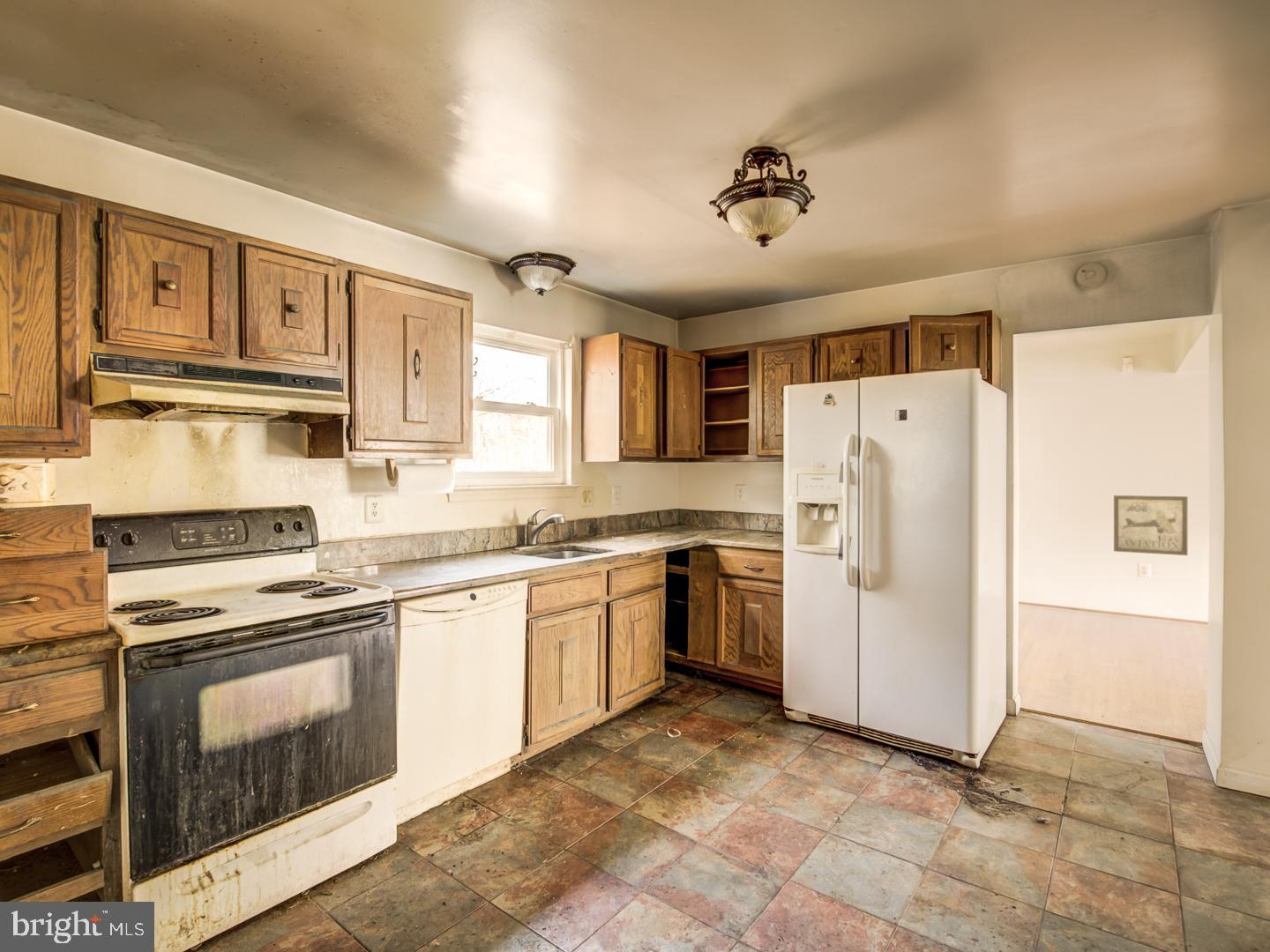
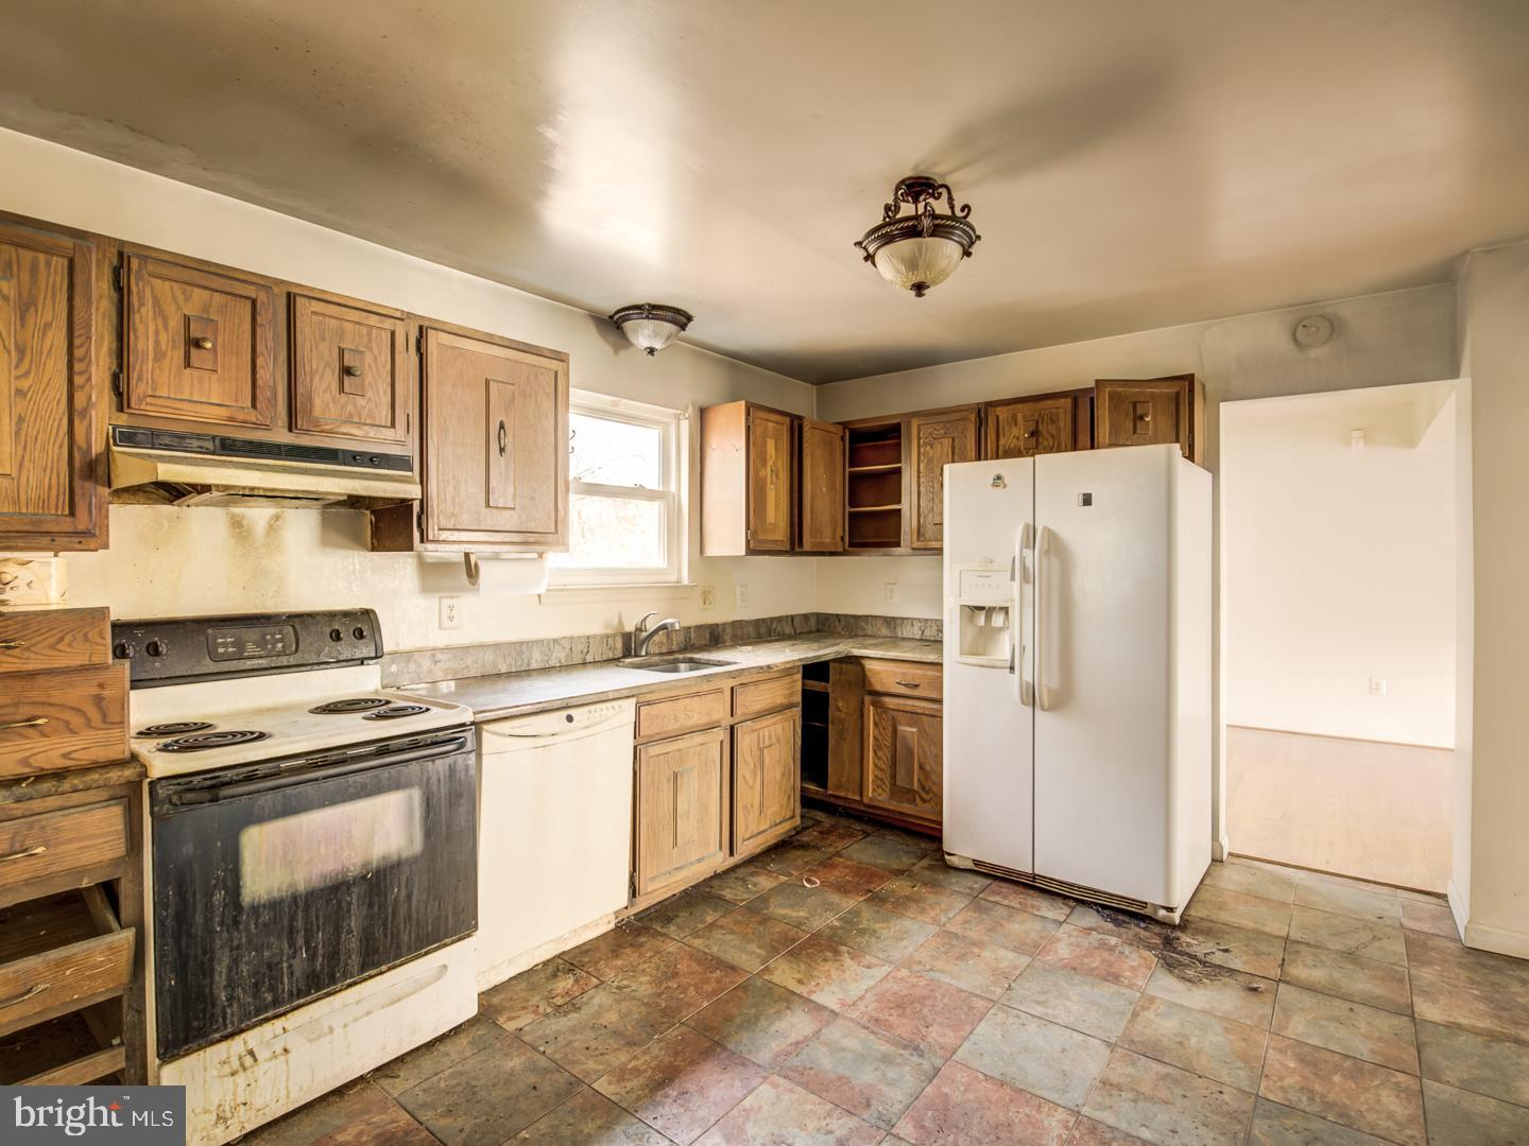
- wall art [1113,495,1188,556]
